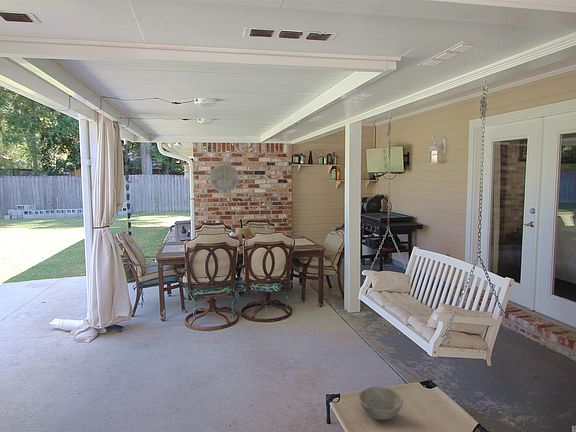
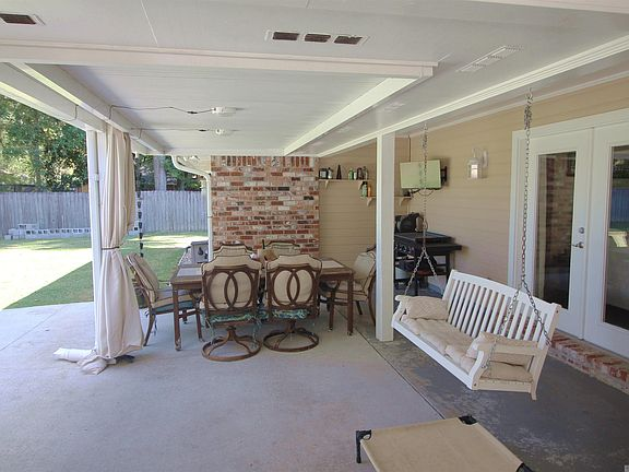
- wall decoration [209,163,240,194]
- bowl [358,386,404,421]
